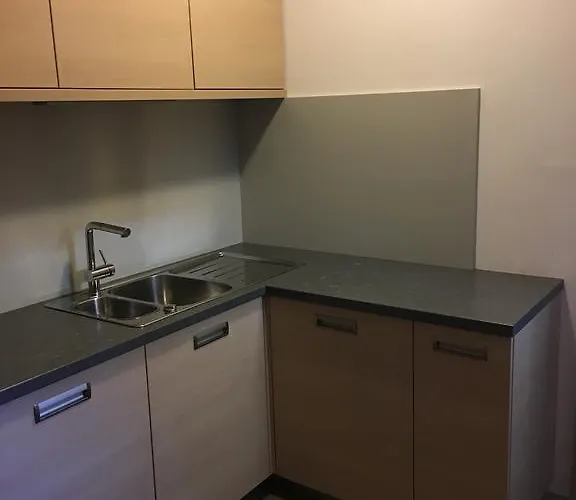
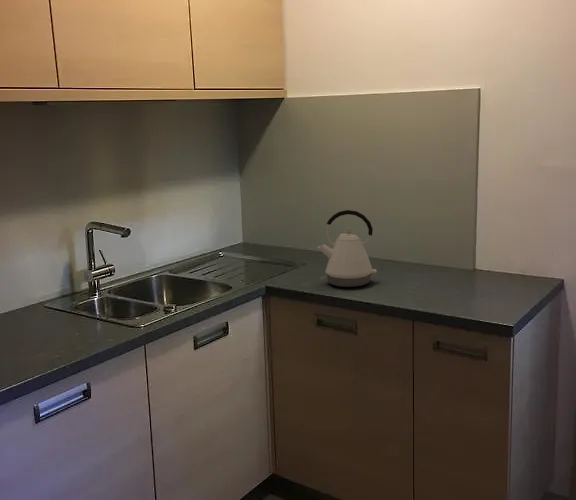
+ kettle [317,209,378,288]
